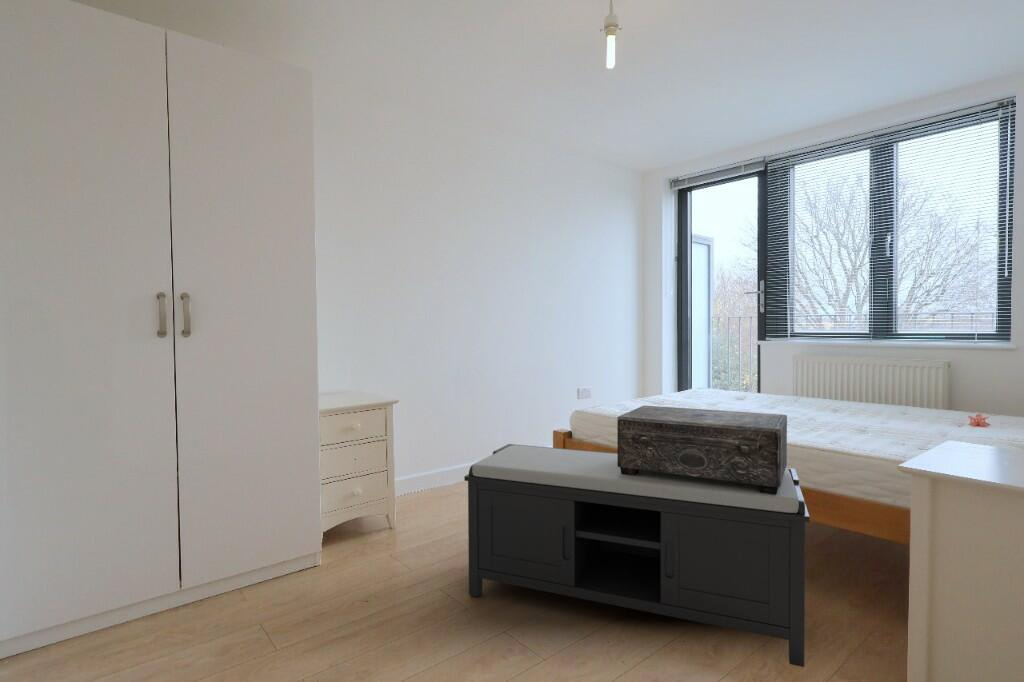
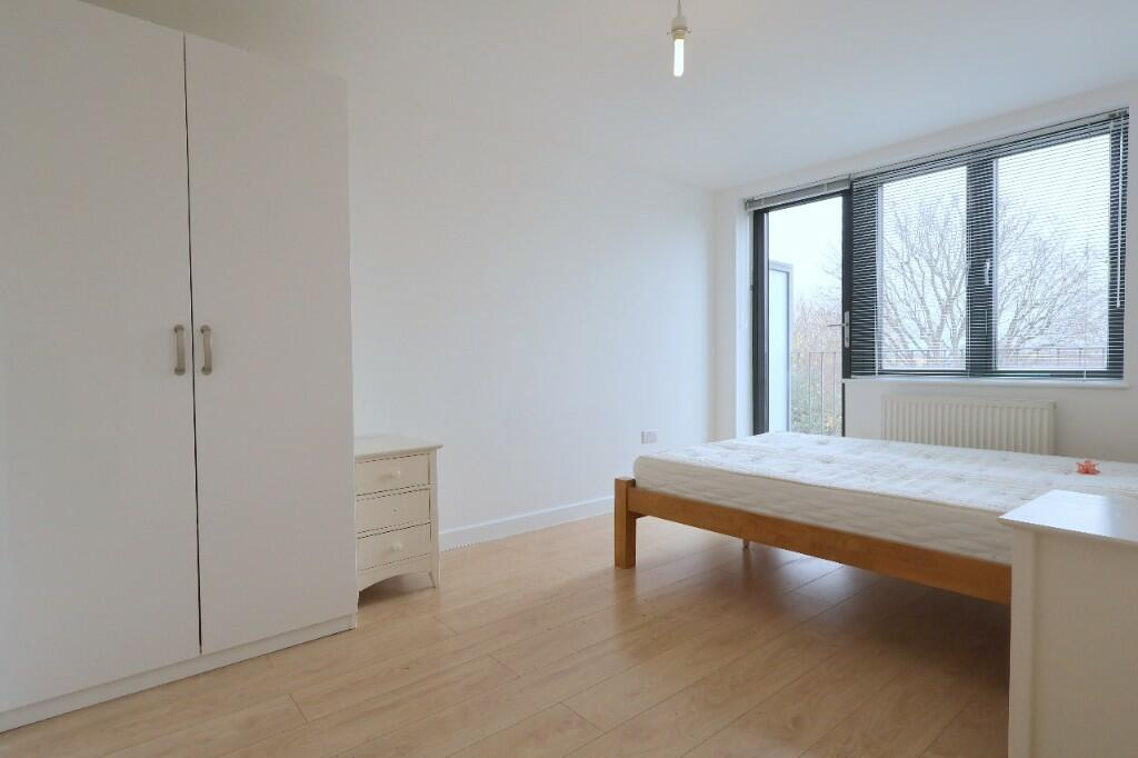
- decorative box [616,405,788,495]
- bench [463,443,811,668]
